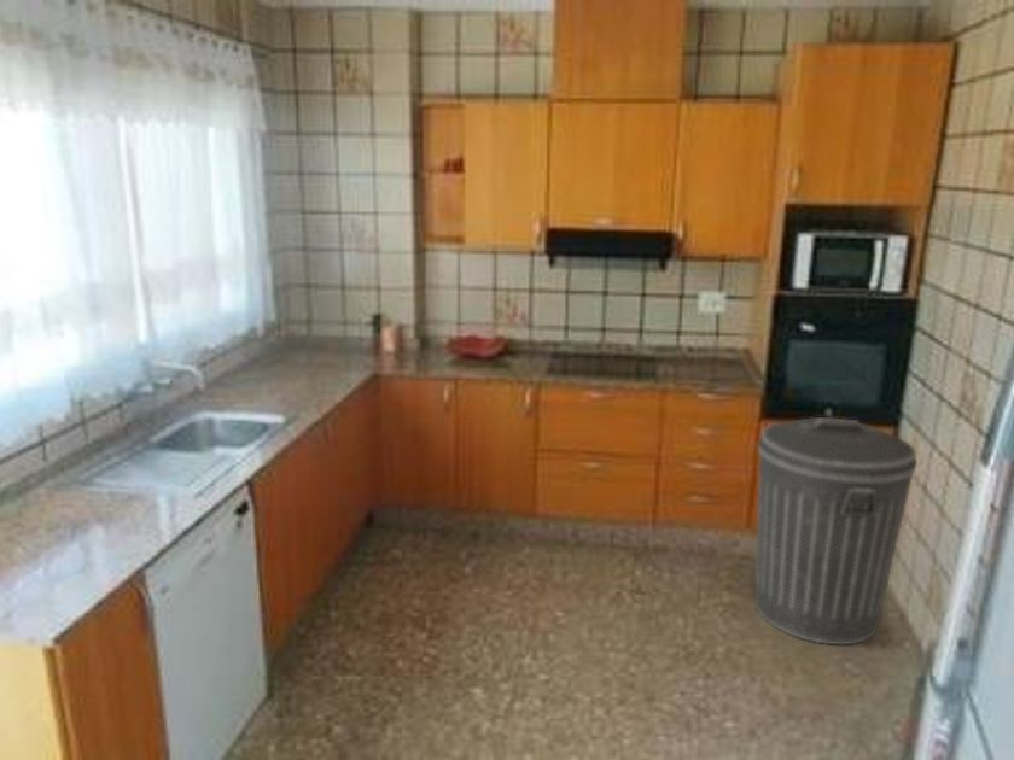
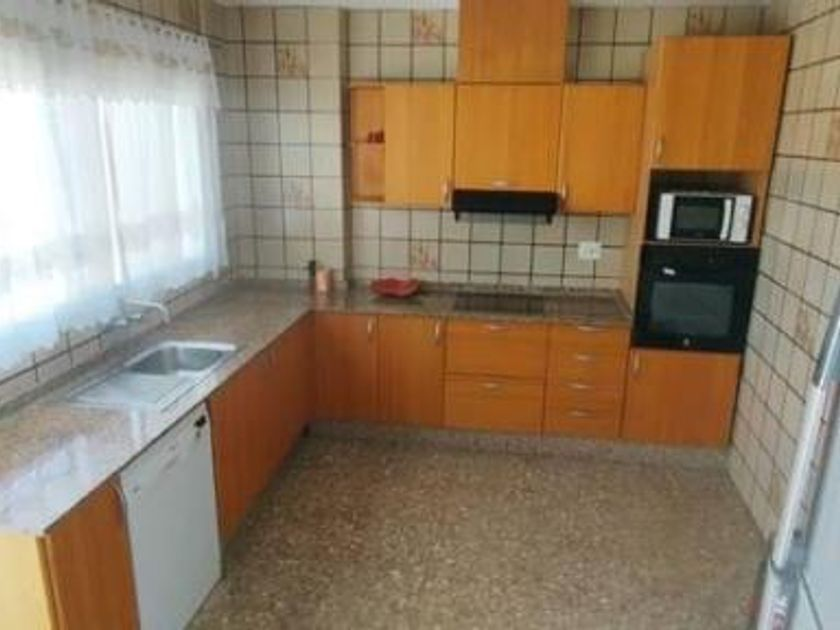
- trash can [754,416,919,645]
